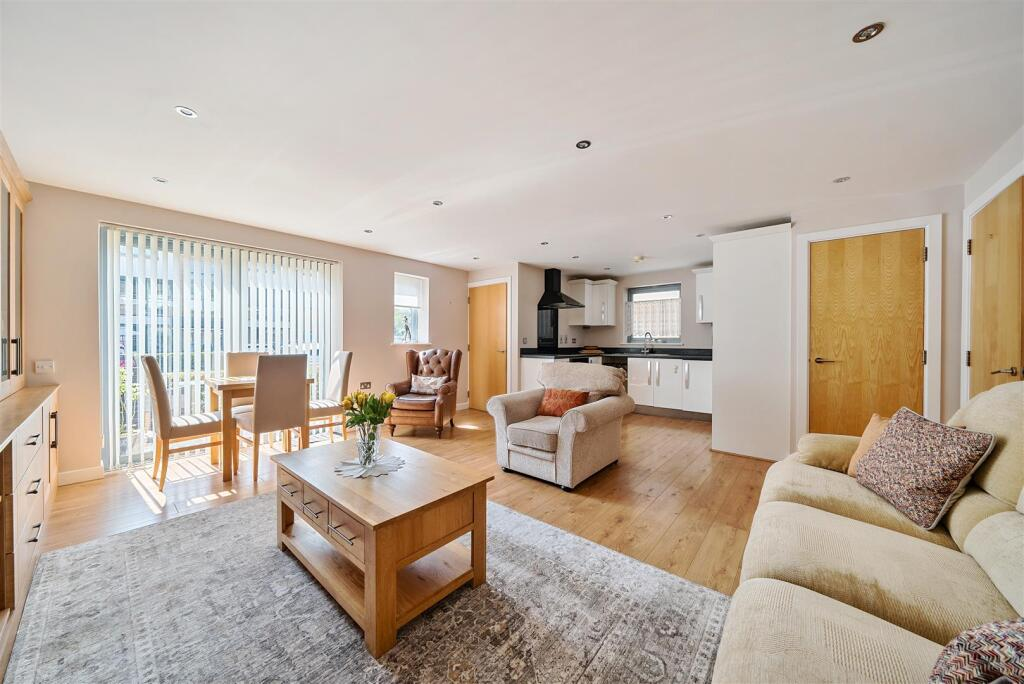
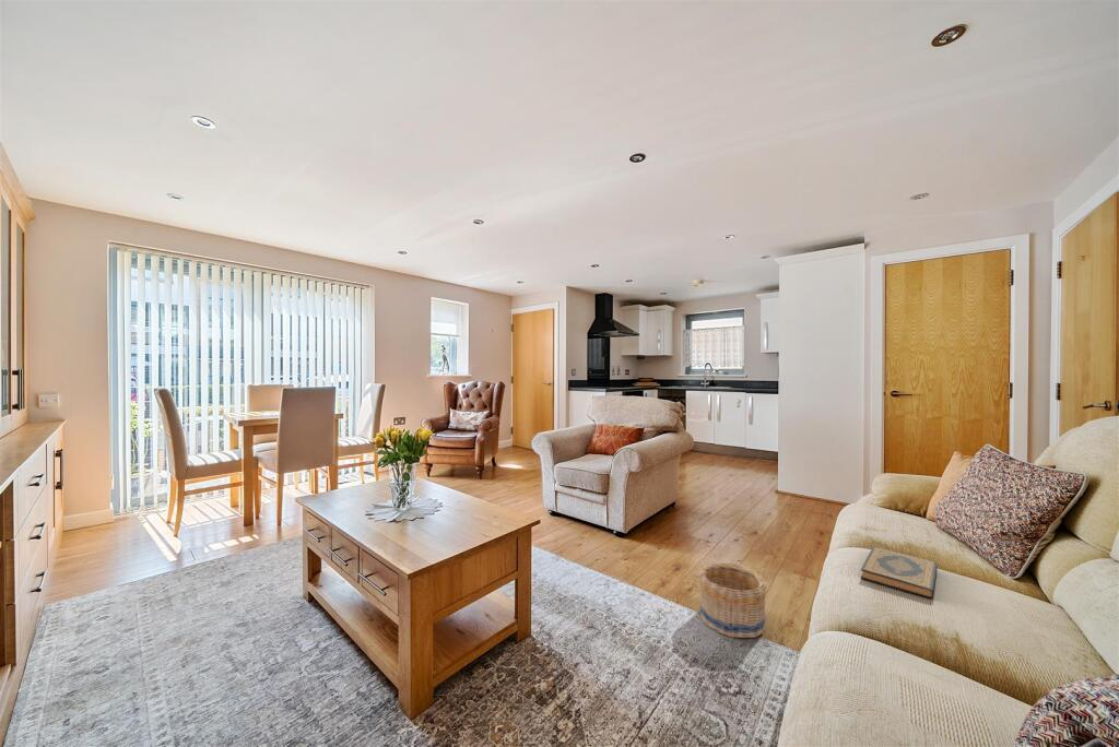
+ hardback book [860,545,939,600]
+ basket [698,561,767,639]
